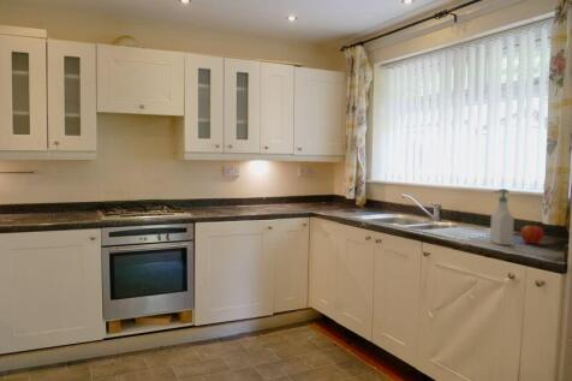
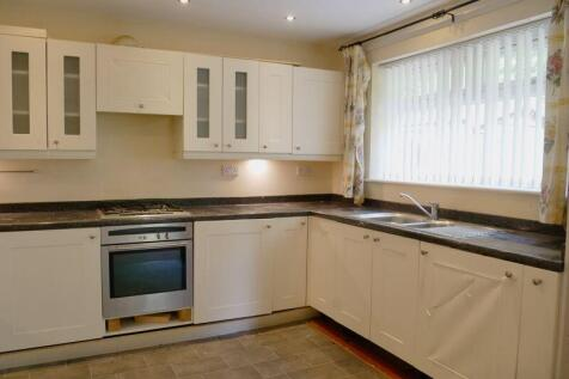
- soap bottle [489,187,516,246]
- apple [520,222,544,245]
